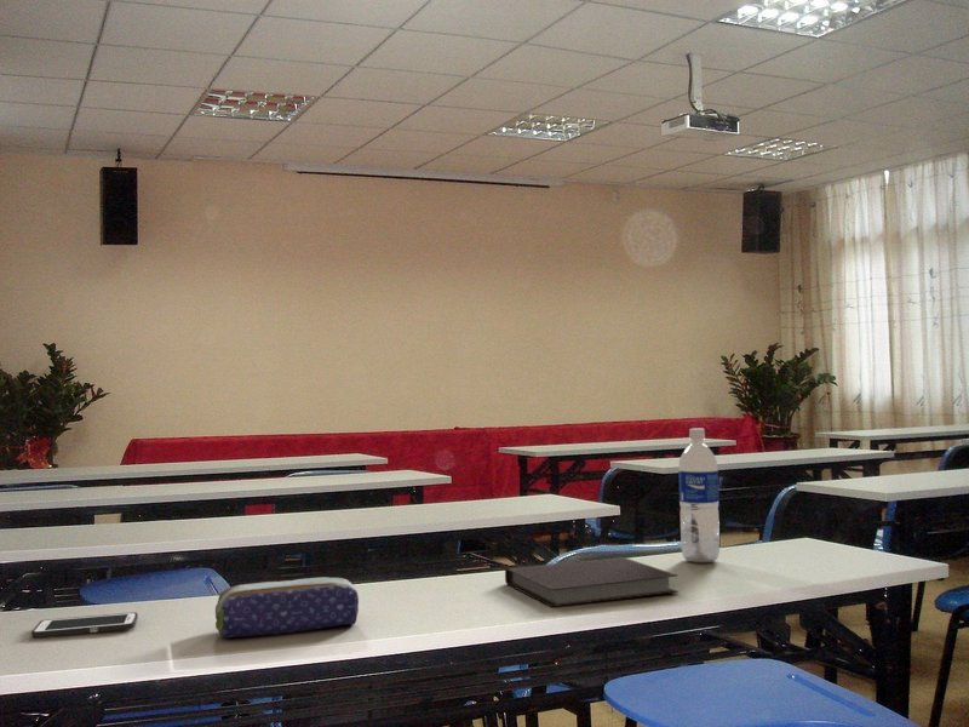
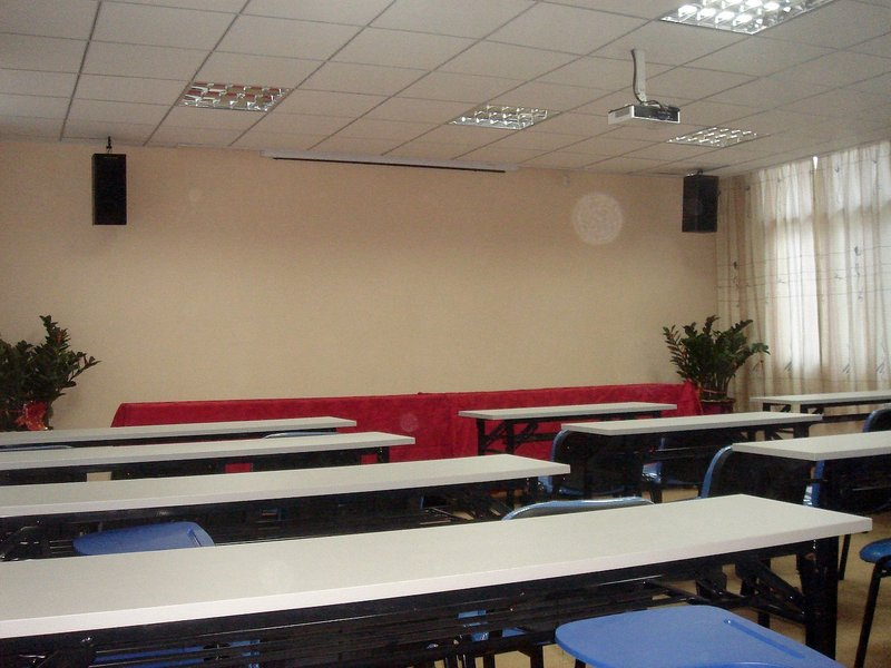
- notebook [504,556,680,608]
- pencil case [214,576,360,639]
- cell phone [30,612,139,639]
- water bottle [677,428,721,563]
